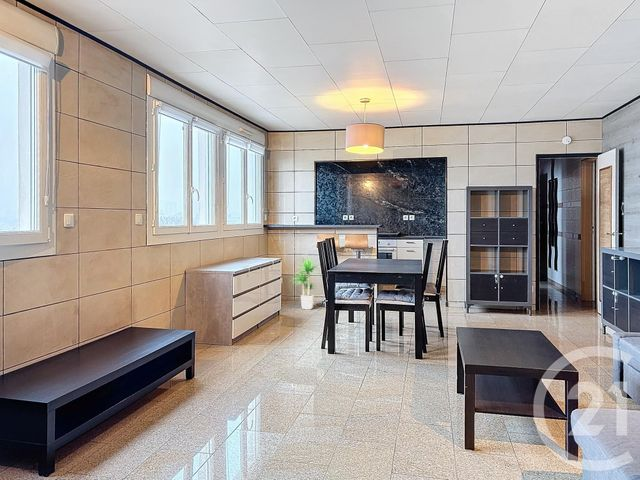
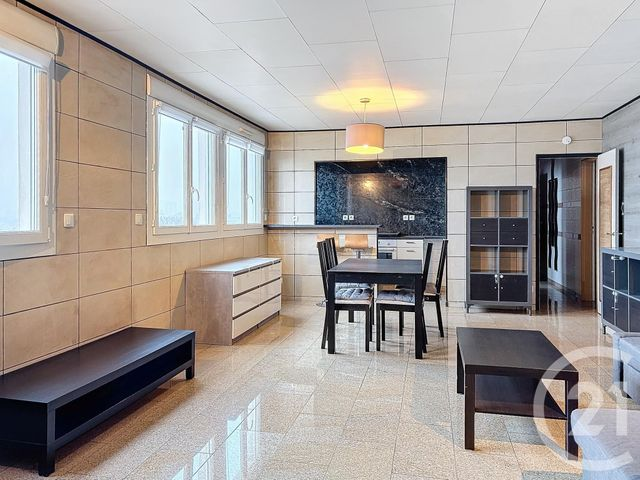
- potted plant [290,255,322,310]
